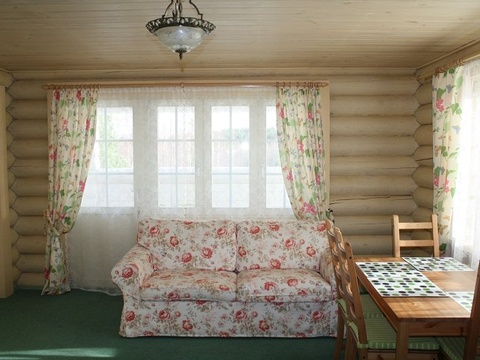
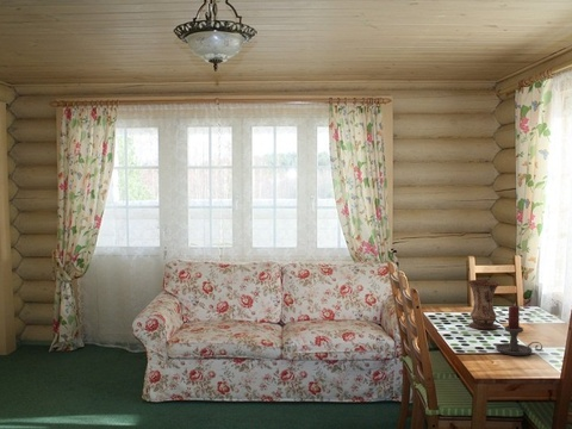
+ vase [467,279,500,331]
+ candle holder [495,305,543,356]
